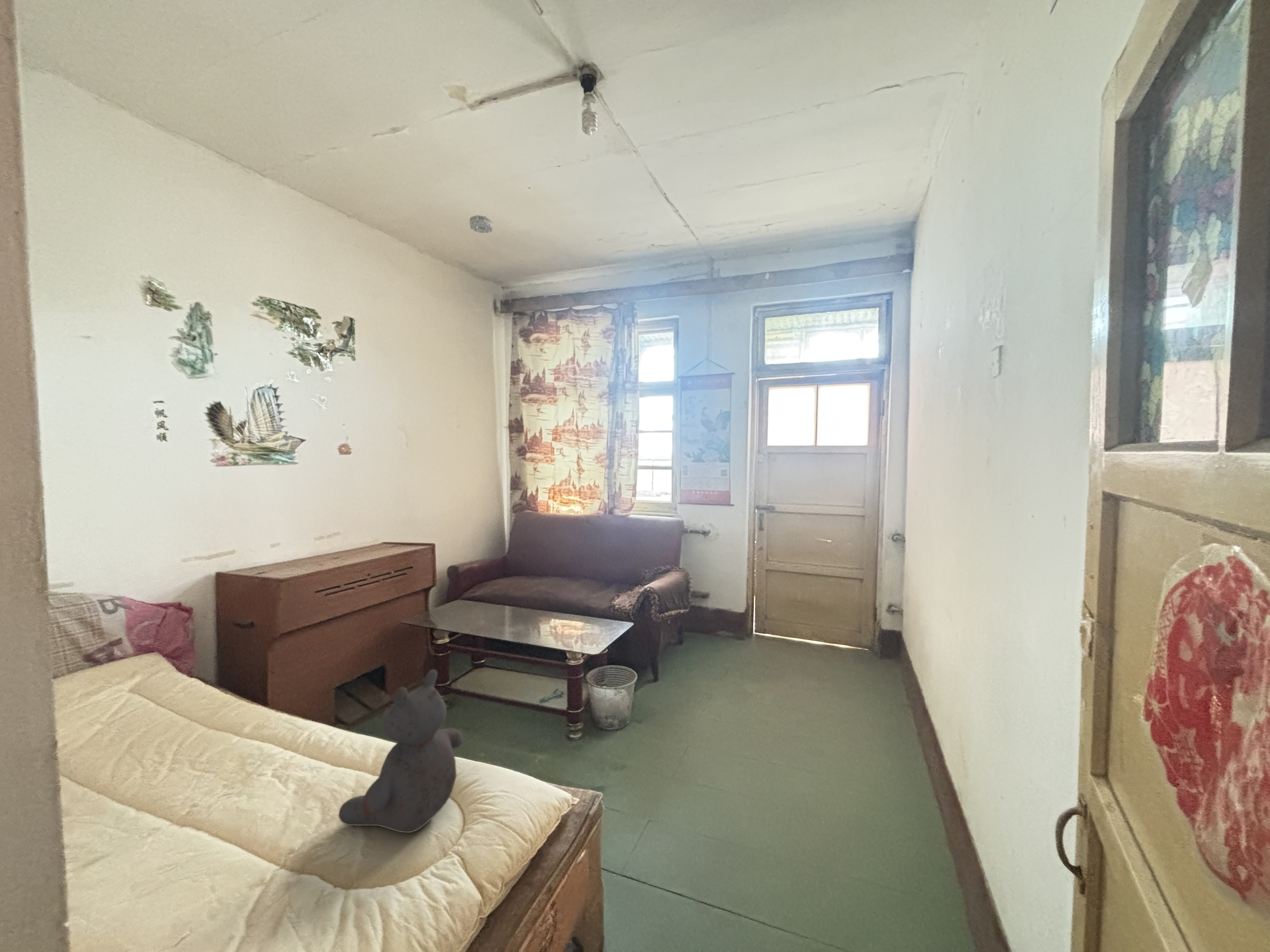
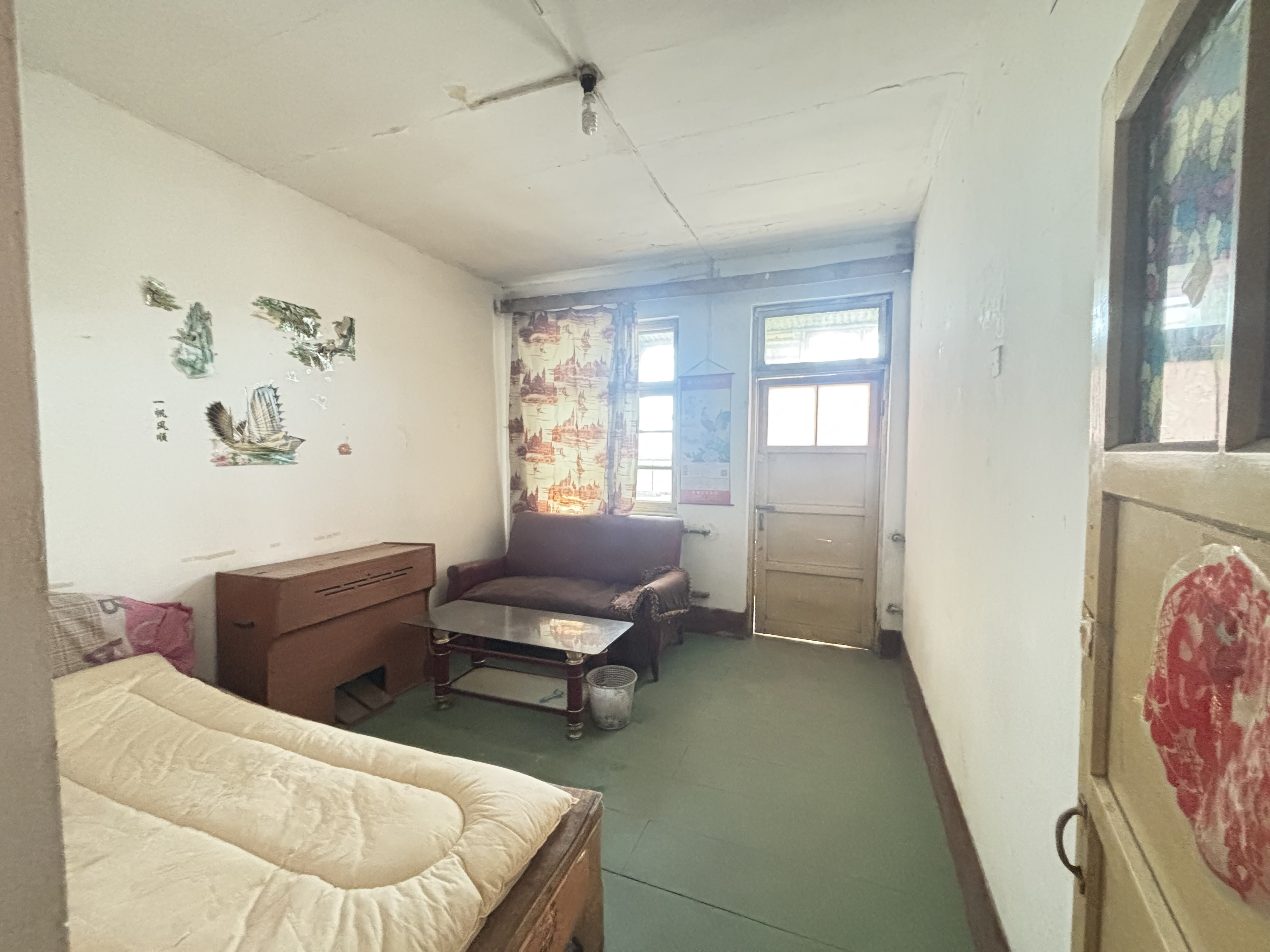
- smoke detector [469,215,493,234]
- teddy bear [338,669,463,833]
